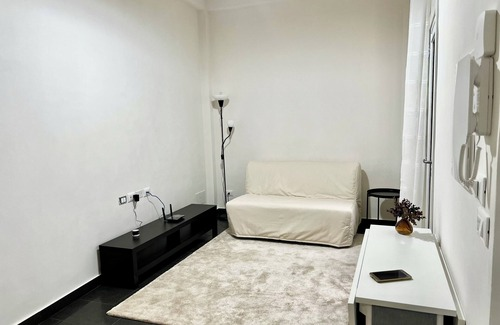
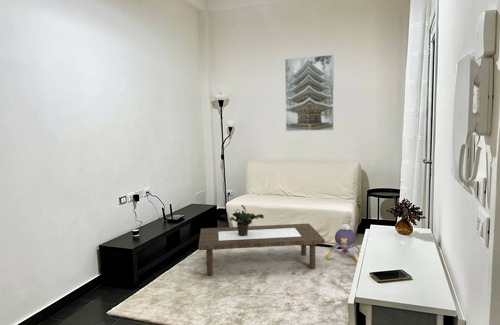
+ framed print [284,54,335,132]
+ coffee table [198,222,326,276]
+ plush toy [325,223,361,262]
+ potted plant [229,204,265,236]
